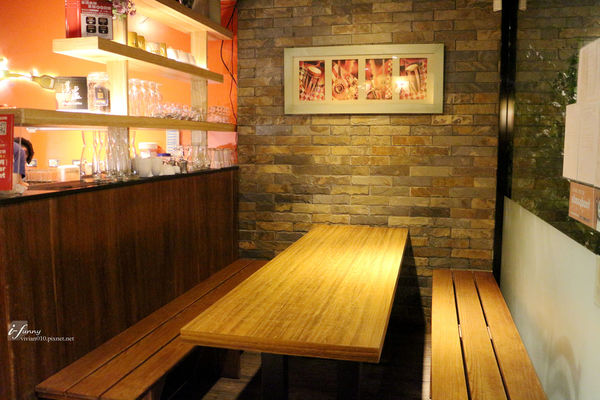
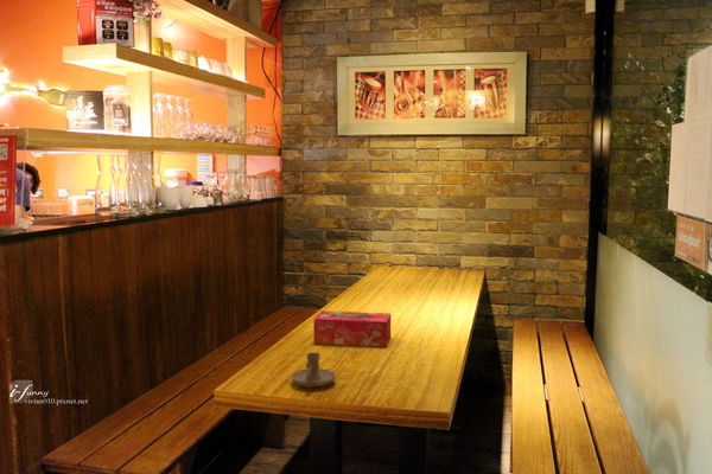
+ tissue box [312,309,392,348]
+ candle holder [290,352,337,389]
